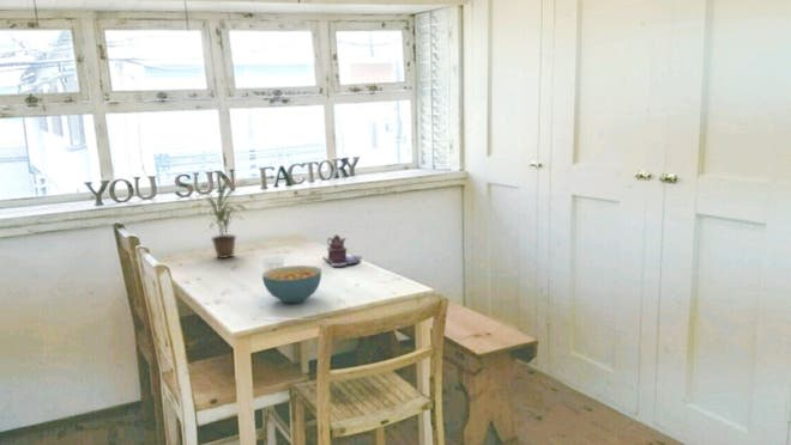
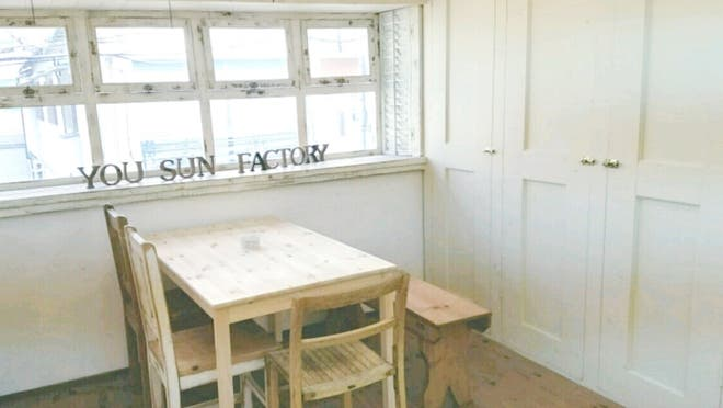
- teapot [322,233,363,267]
- cereal bowl [261,264,322,304]
- potted plant [177,178,248,260]
